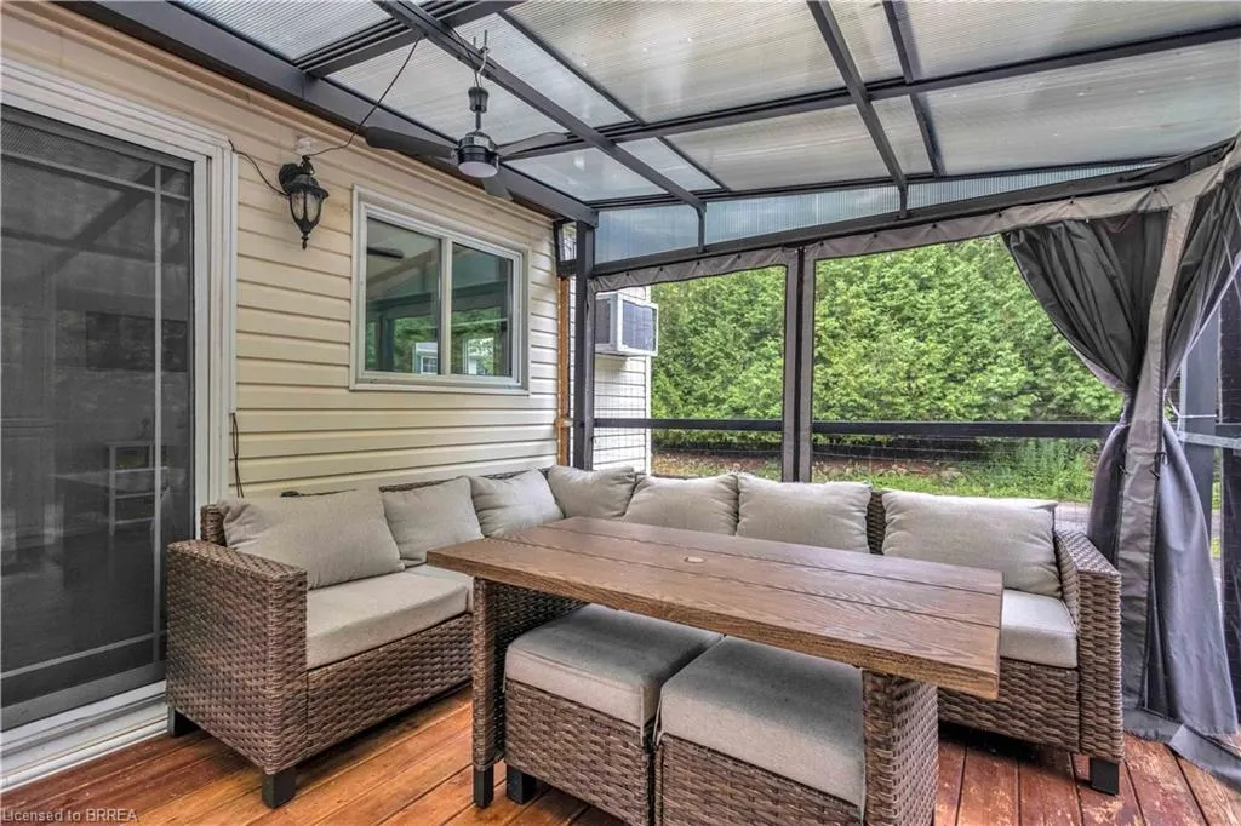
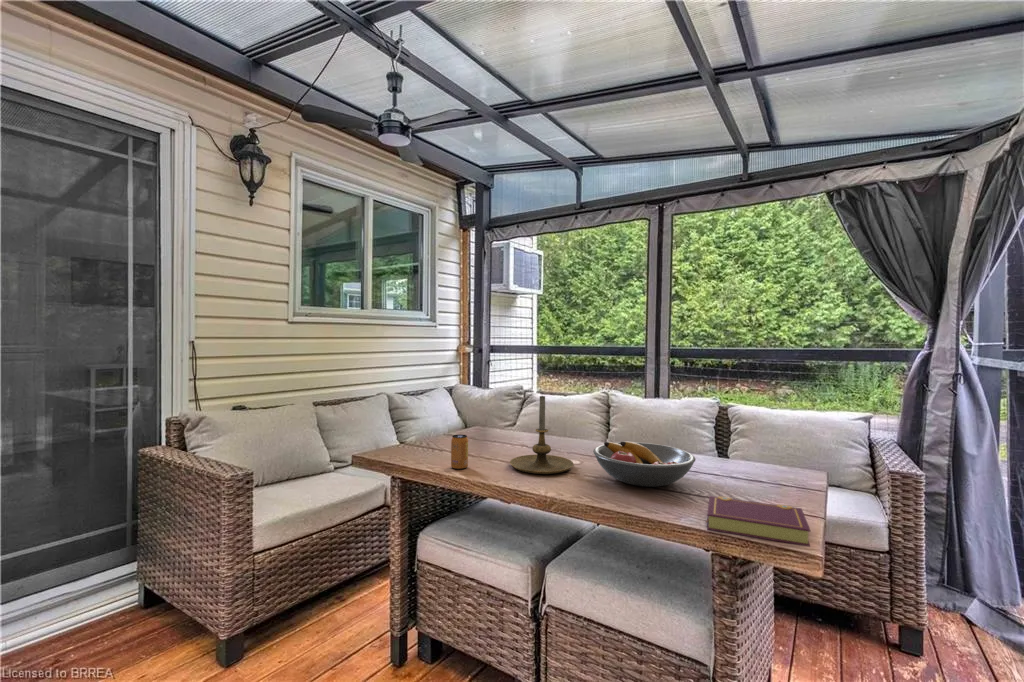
+ candle holder [509,395,574,475]
+ book [705,495,811,548]
+ fruit bowl [592,440,697,488]
+ beverage can [450,434,469,470]
